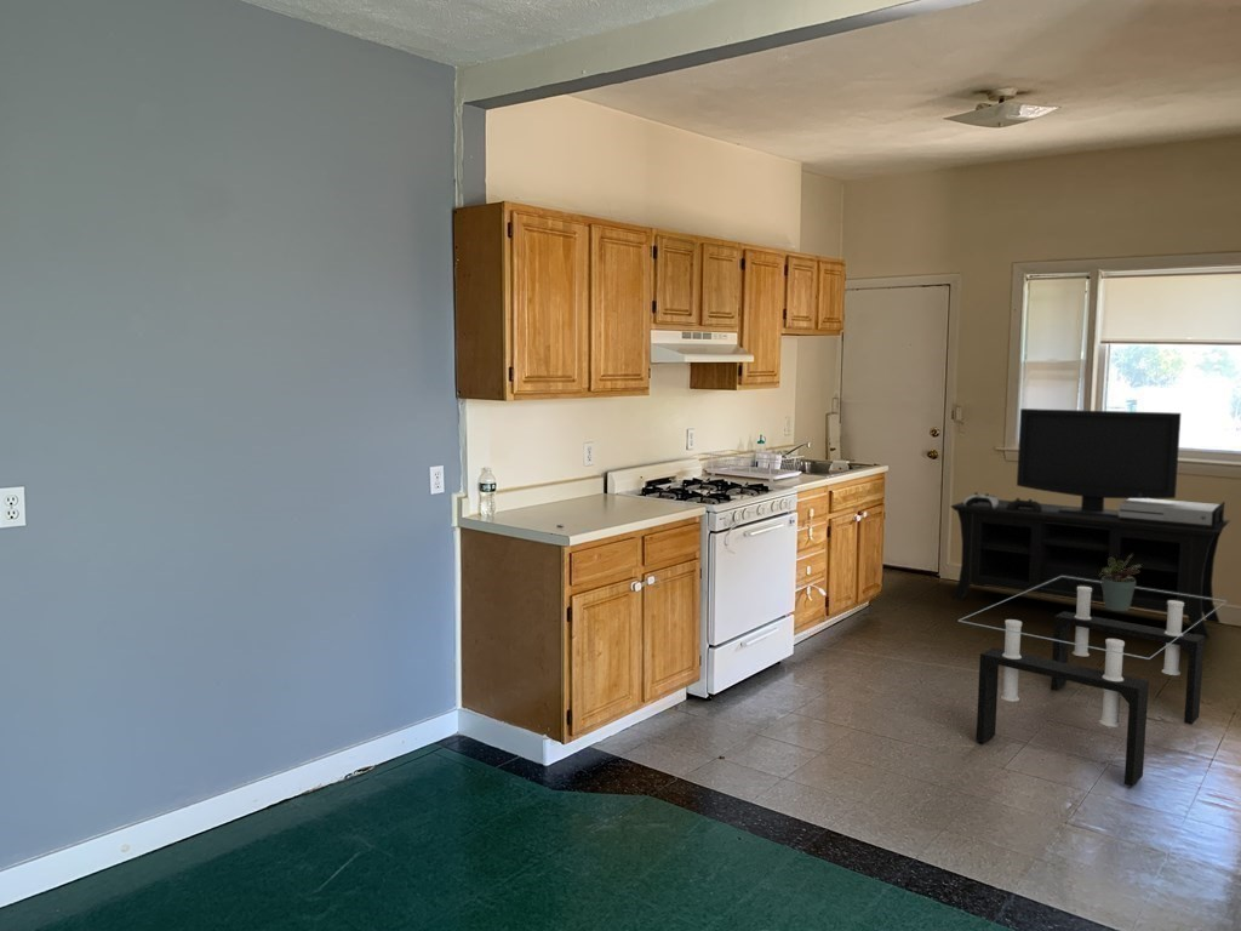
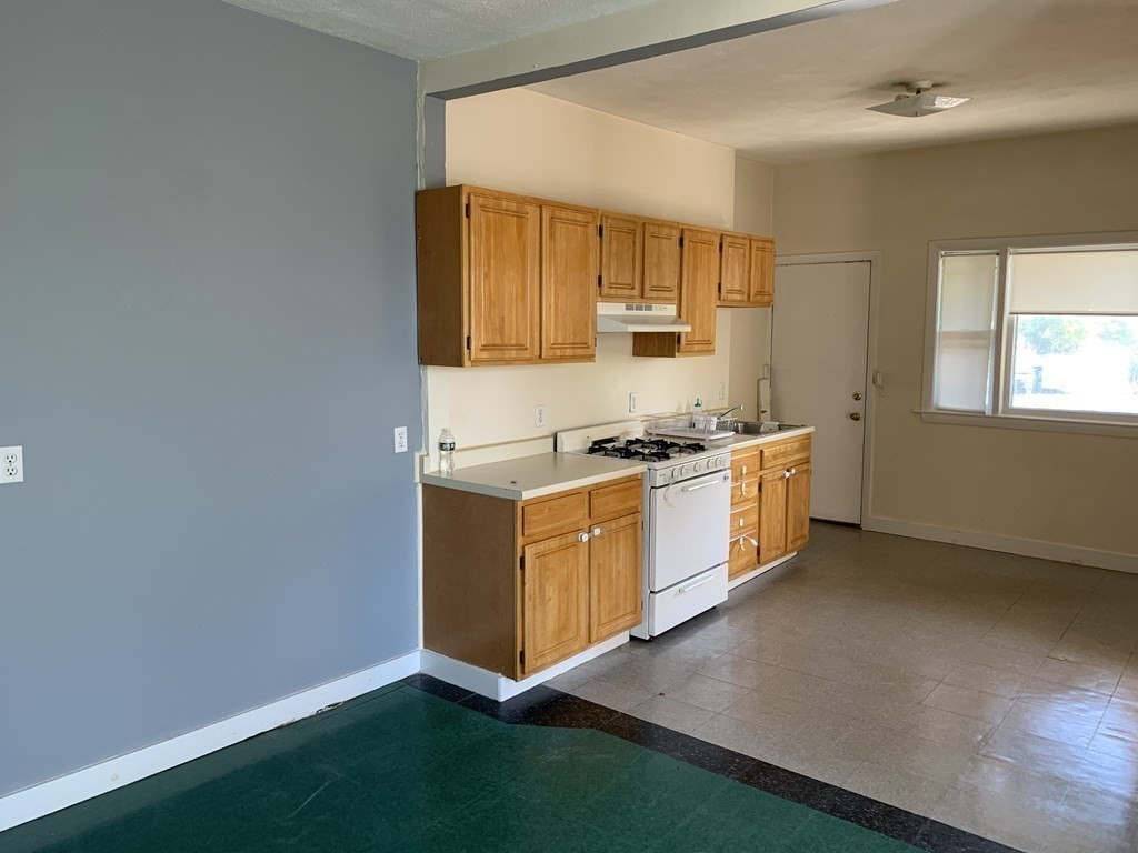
- coffee table [957,576,1228,788]
- potted plant [1099,555,1140,612]
- media console [949,407,1233,640]
